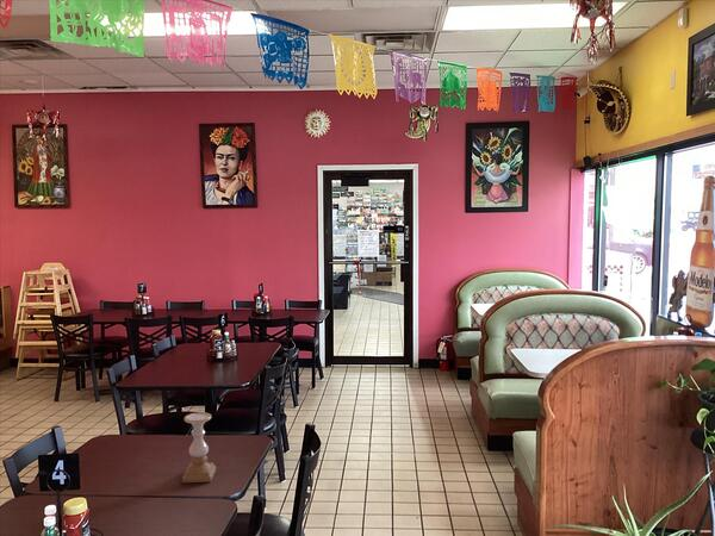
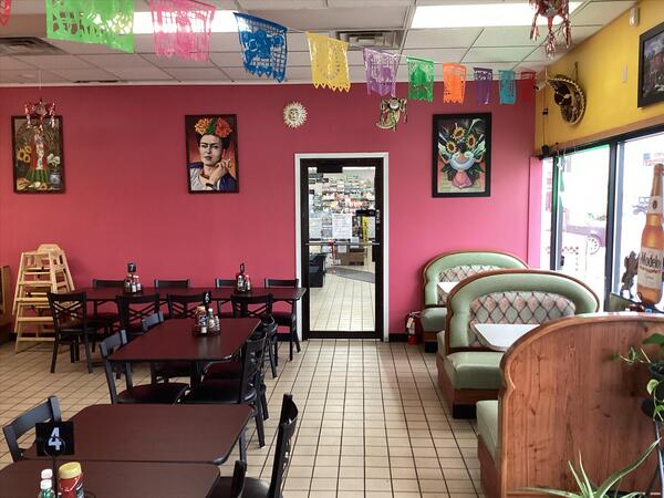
- candle holder [181,411,217,484]
